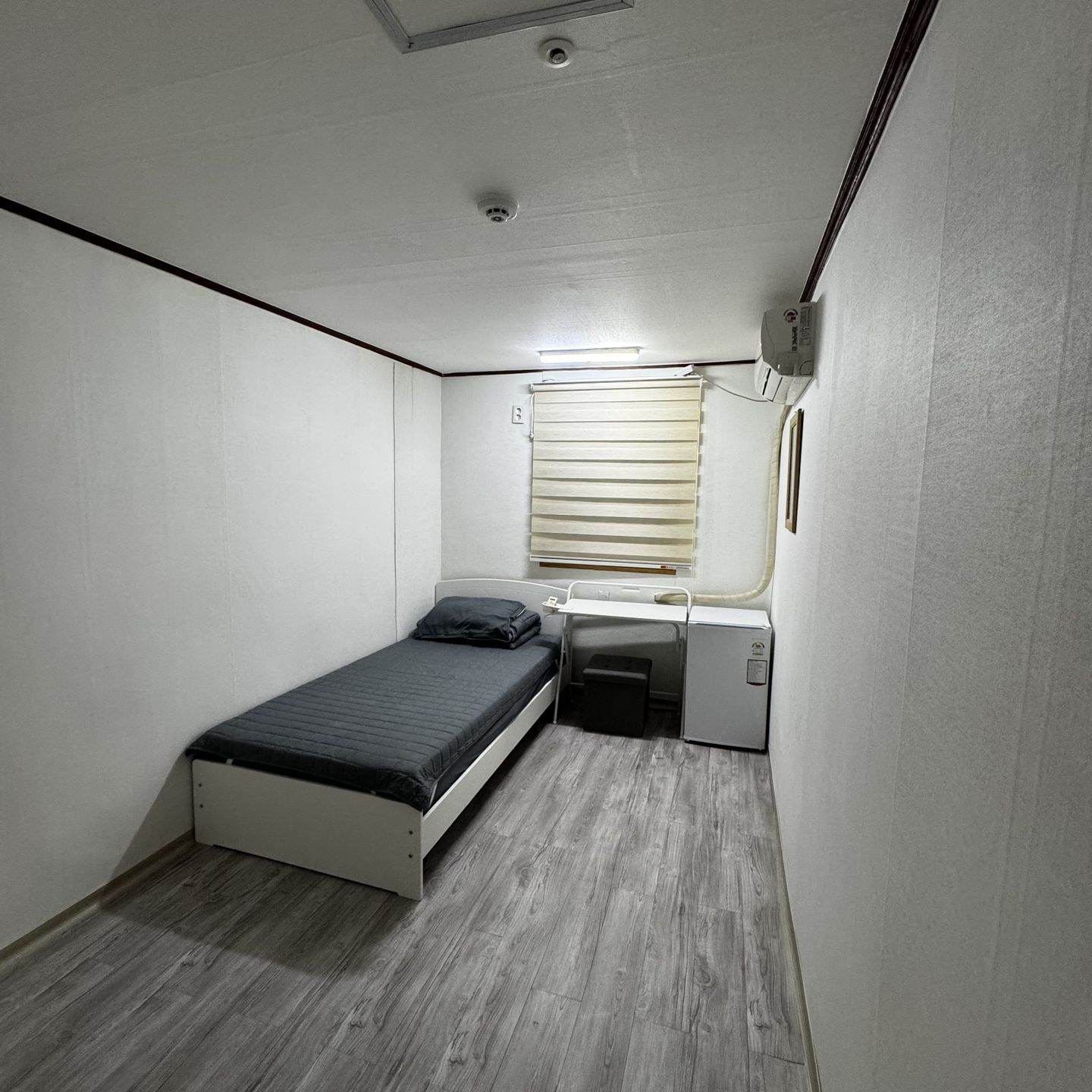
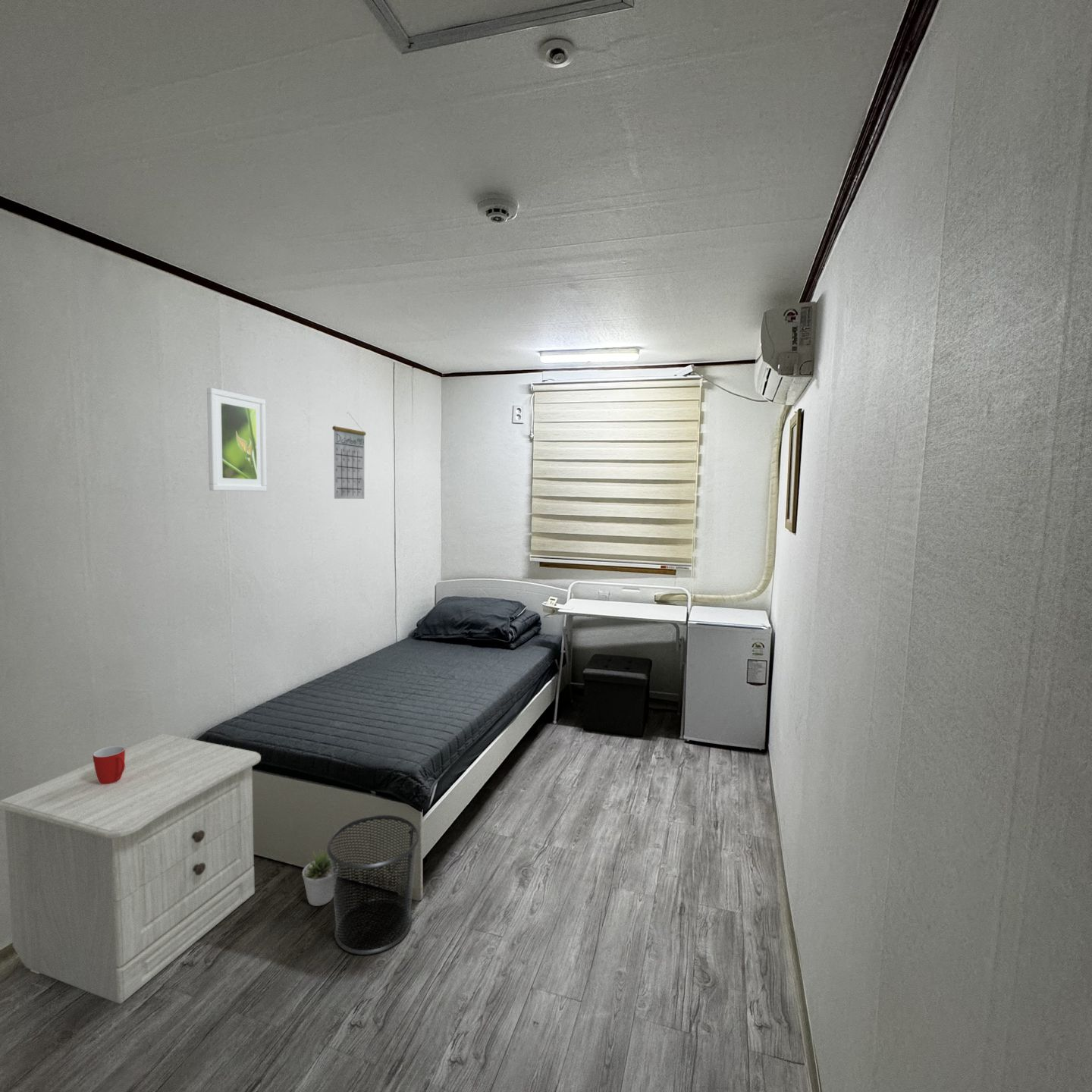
+ mug [93,745,126,784]
+ waste bin [326,814,420,956]
+ potted plant [301,848,339,907]
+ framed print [206,387,268,492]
+ nightstand [0,733,262,1005]
+ calendar [331,412,366,500]
